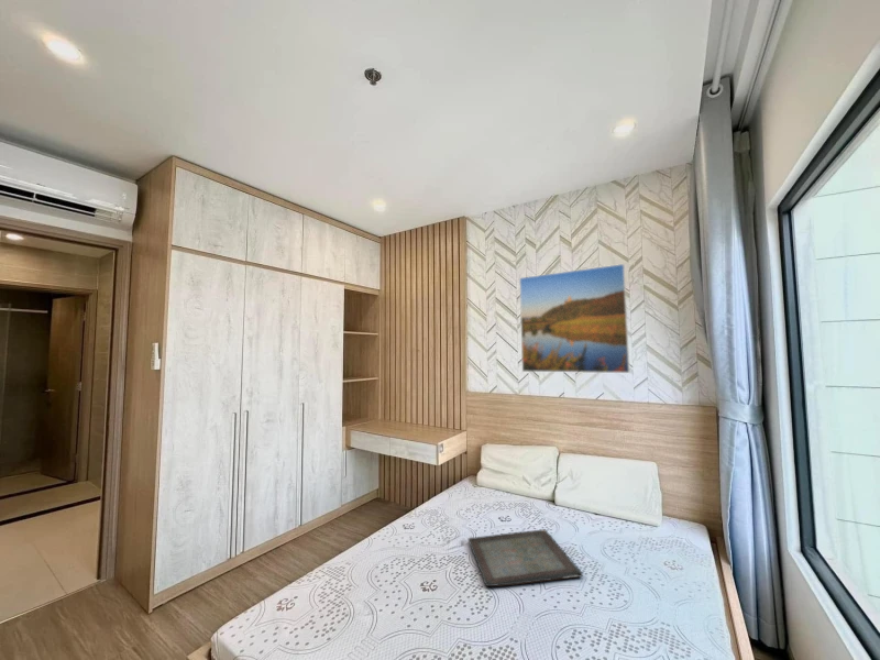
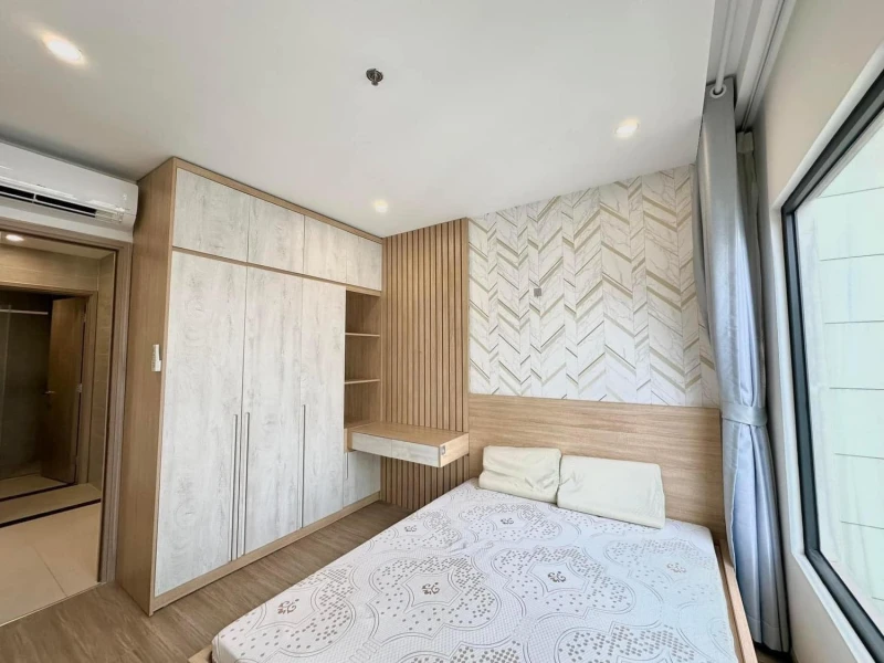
- serving tray [468,528,584,587]
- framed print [518,263,631,374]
